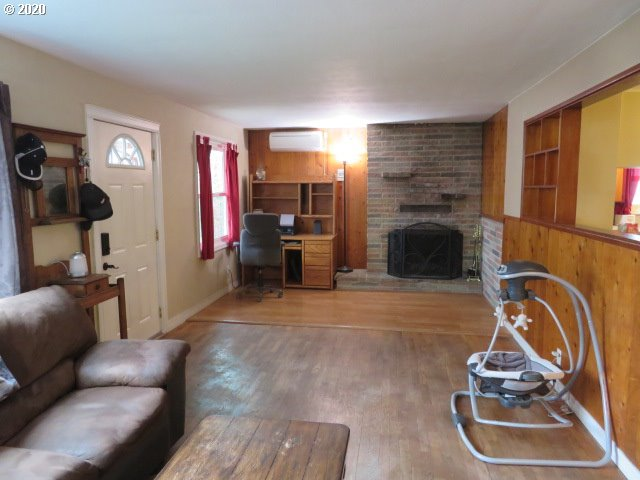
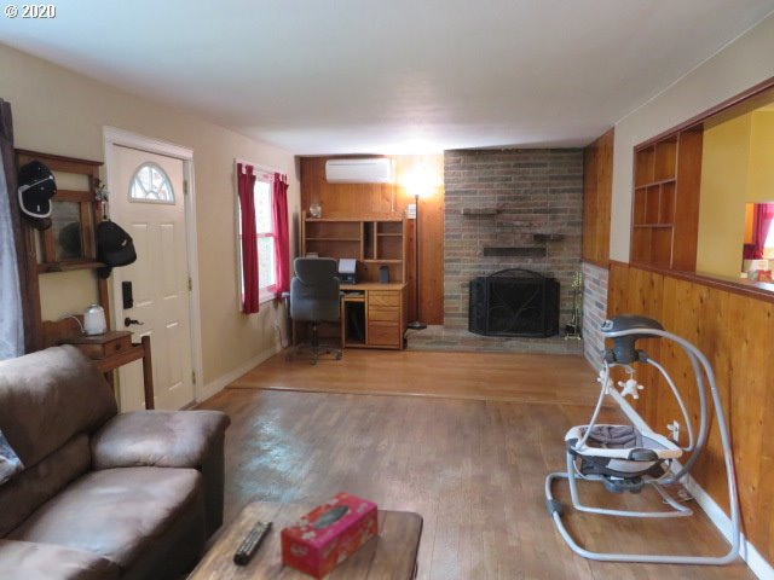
+ tissue box [279,491,380,580]
+ remote control [232,521,275,567]
